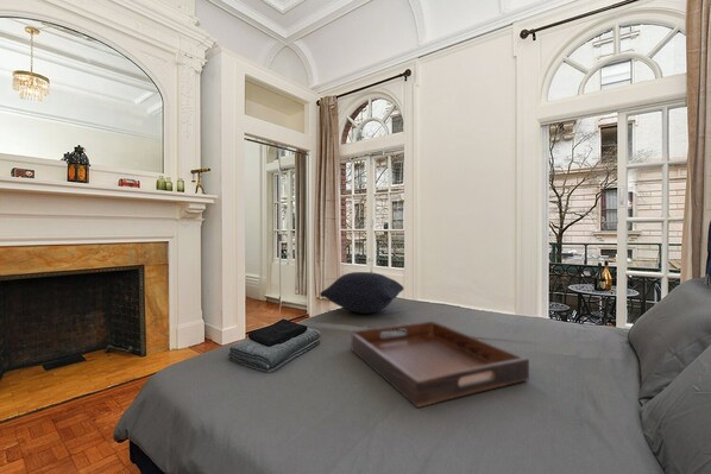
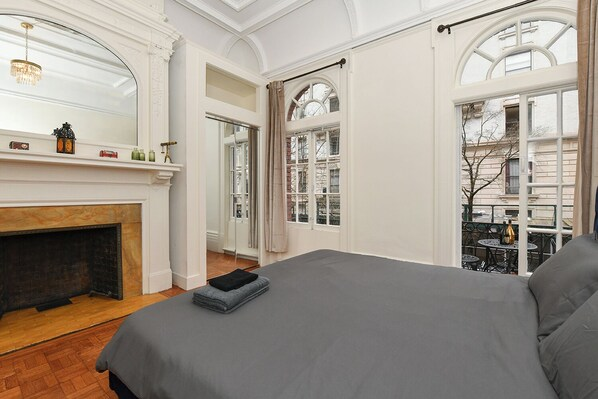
- pillow [319,271,405,315]
- serving tray [350,321,530,409]
